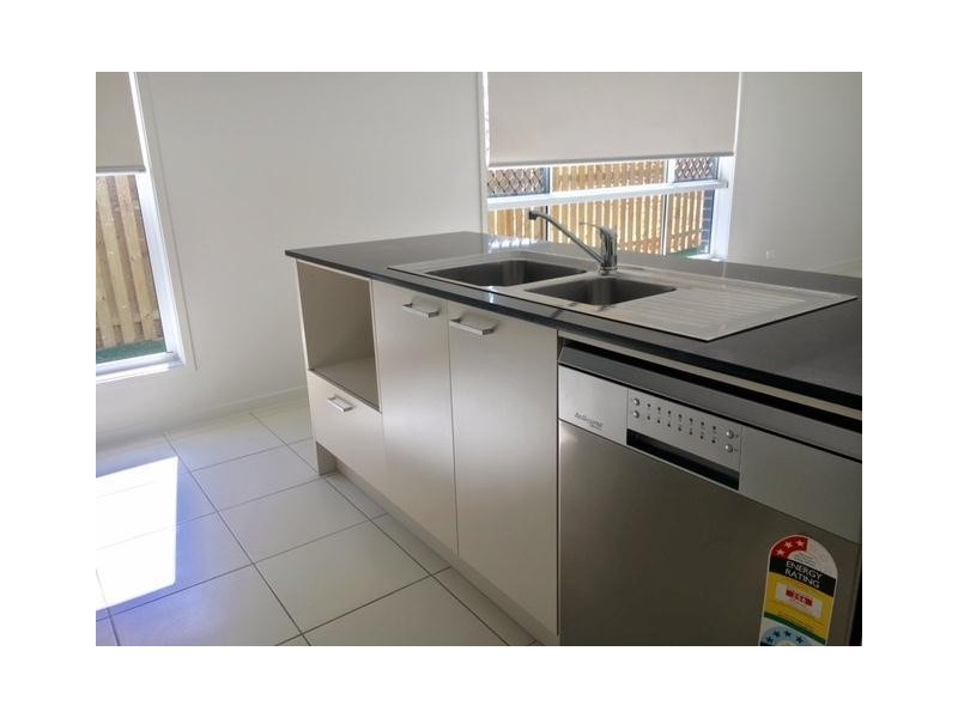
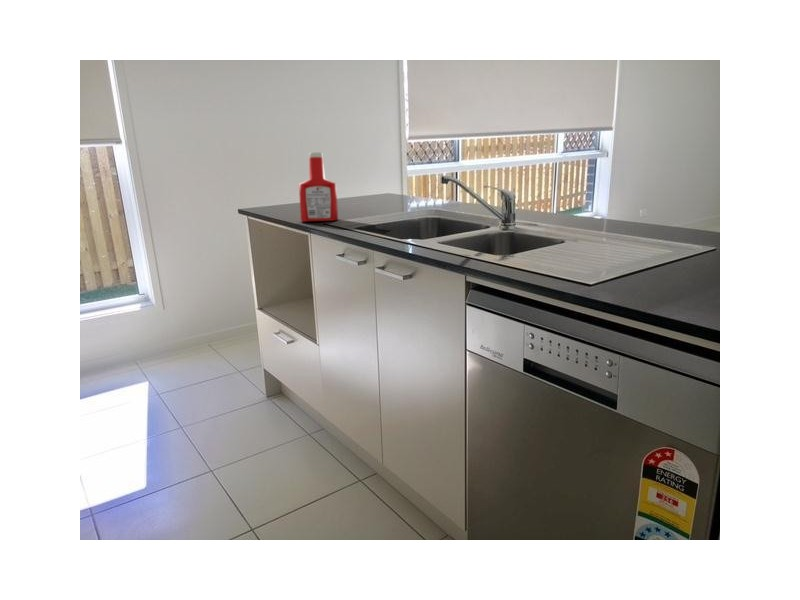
+ soap bottle [298,152,339,222]
